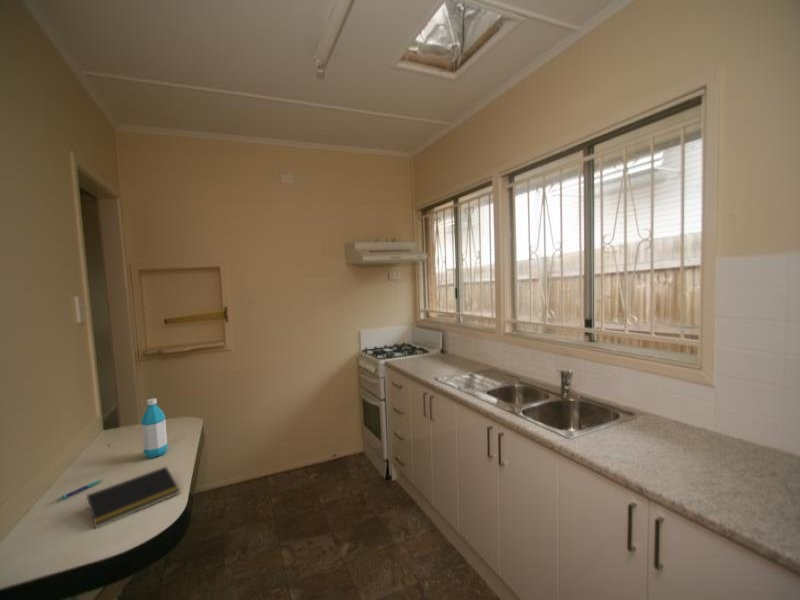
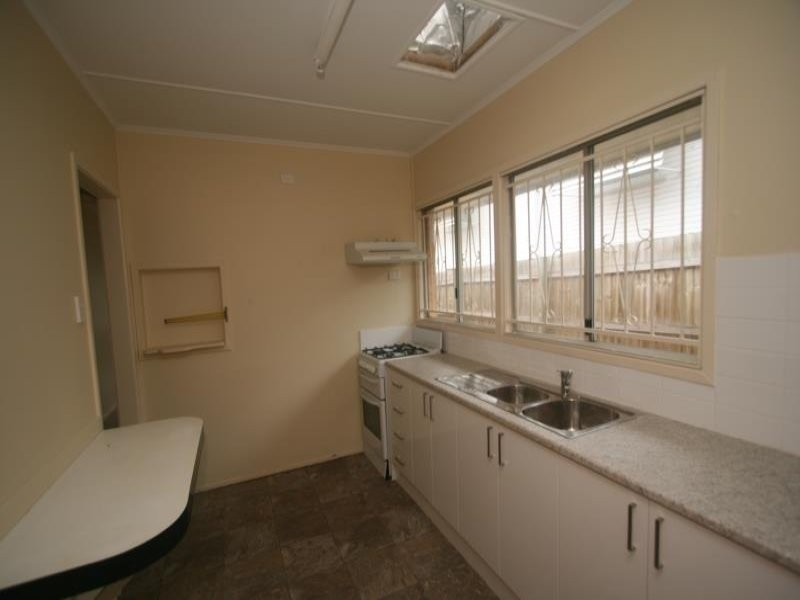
- notepad [85,466,181,529]
- pen [57,478,104,501]
- water bottle [140,397,169,459]
